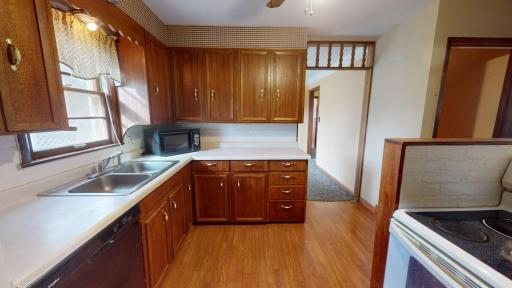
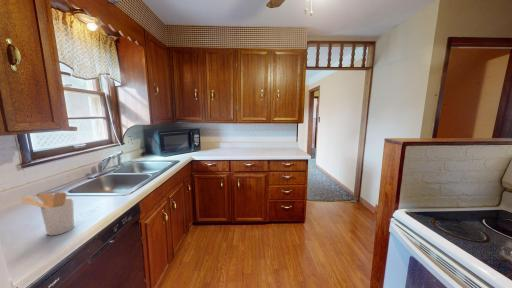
+ utensil holder [20,191,75,236]
